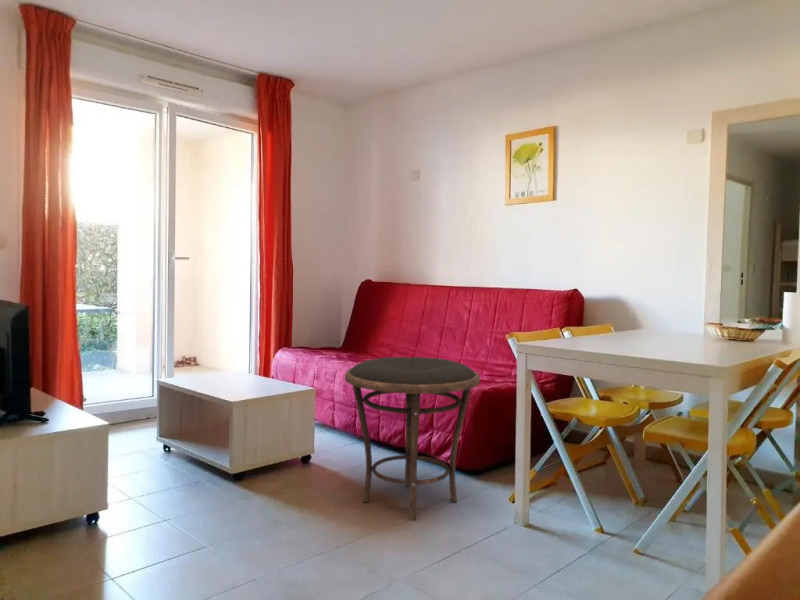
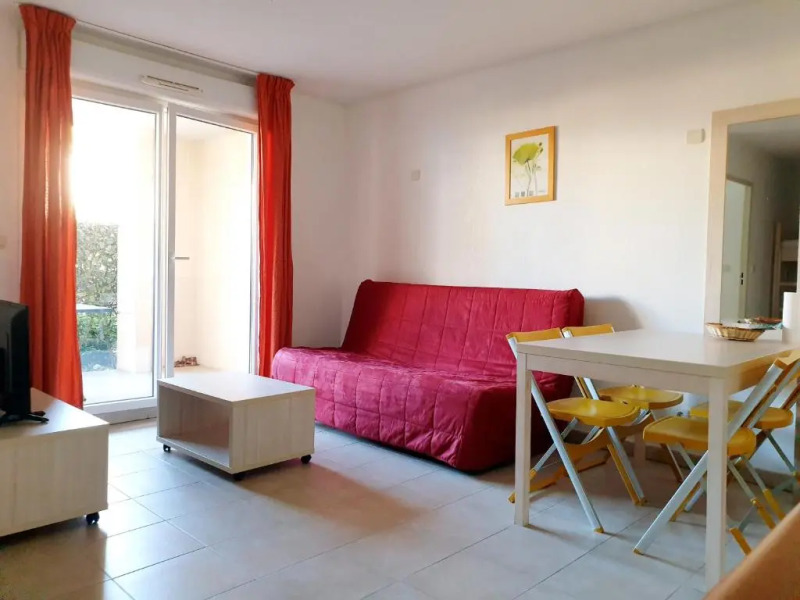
- side table [344,356,481,522]
